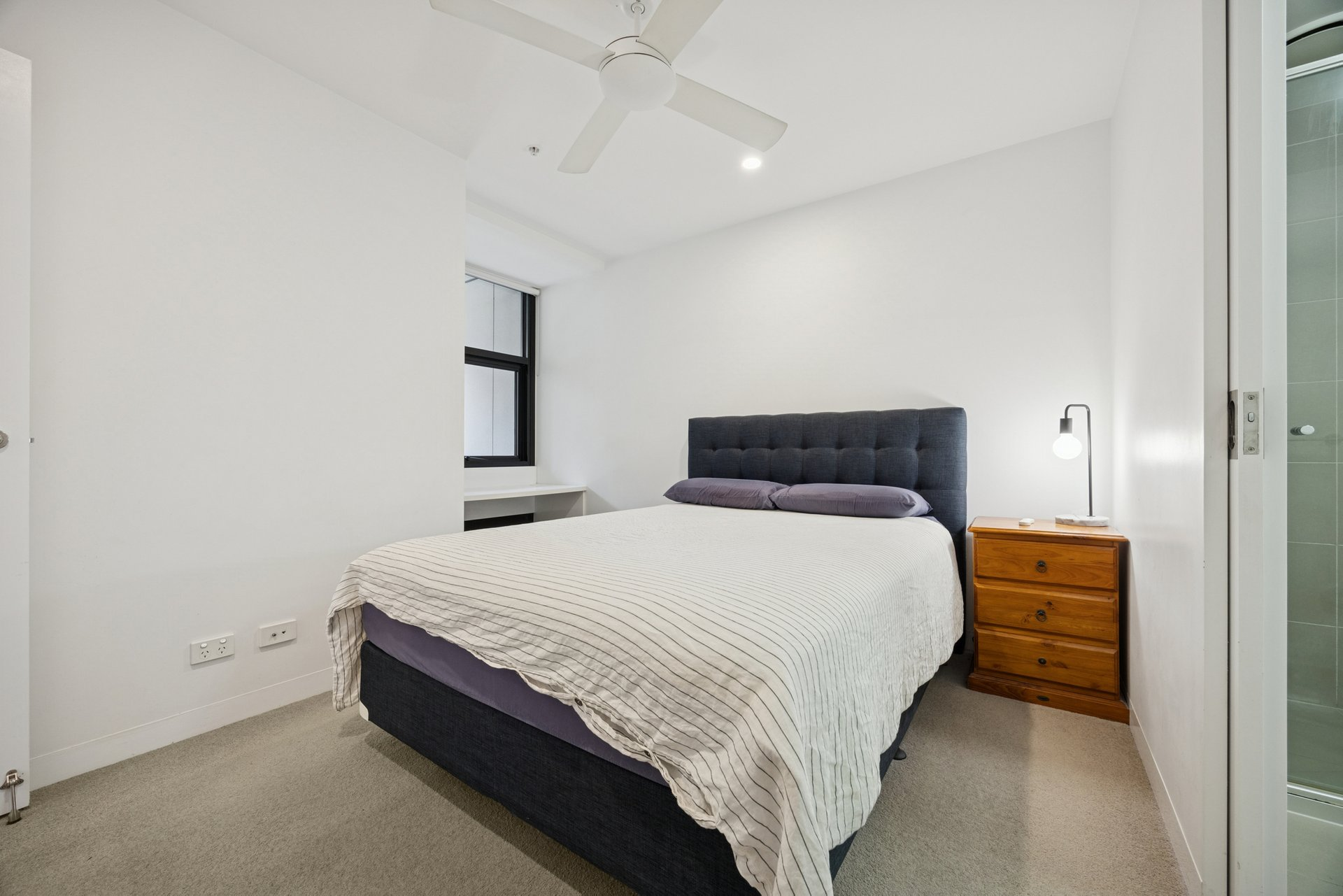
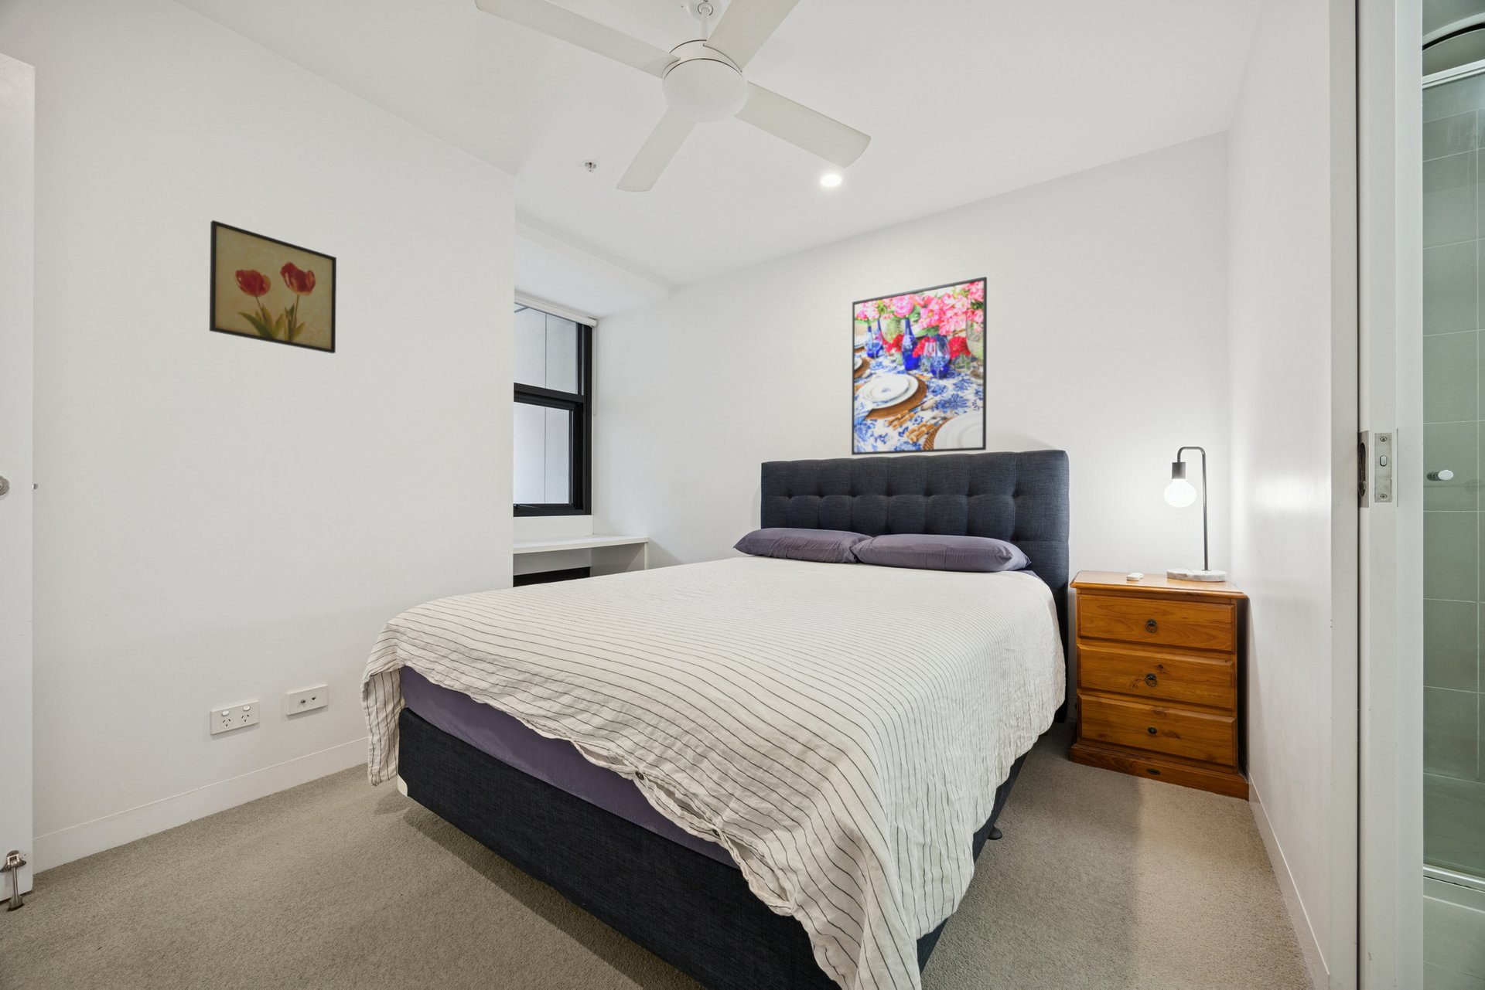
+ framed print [850,276,987,456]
+ wall art [209,220,337,354]
